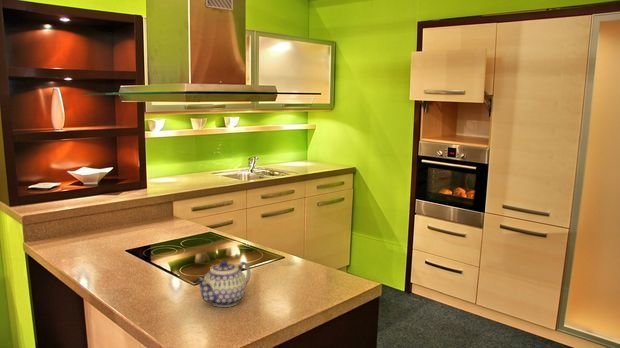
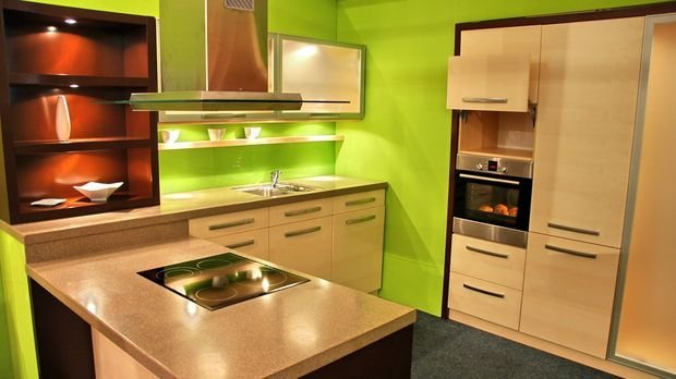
- teapot [195,259,252,308]
